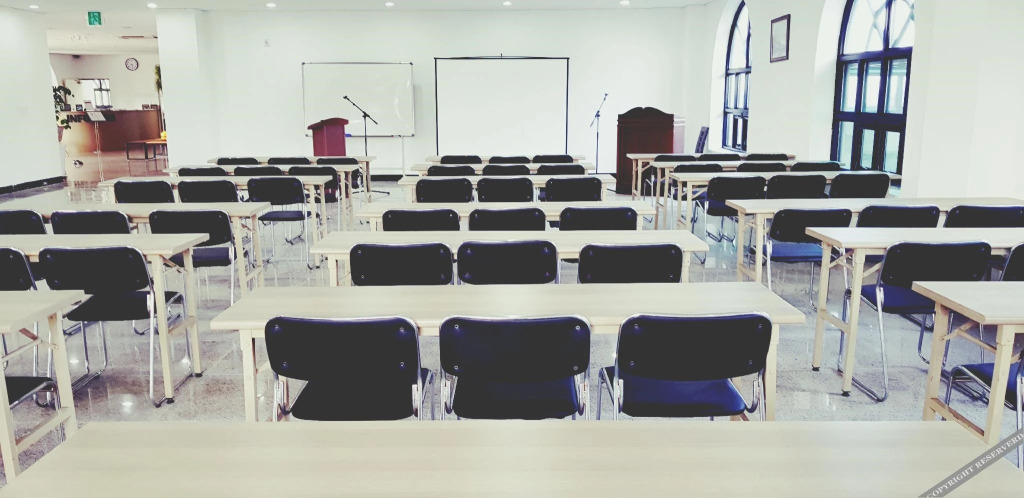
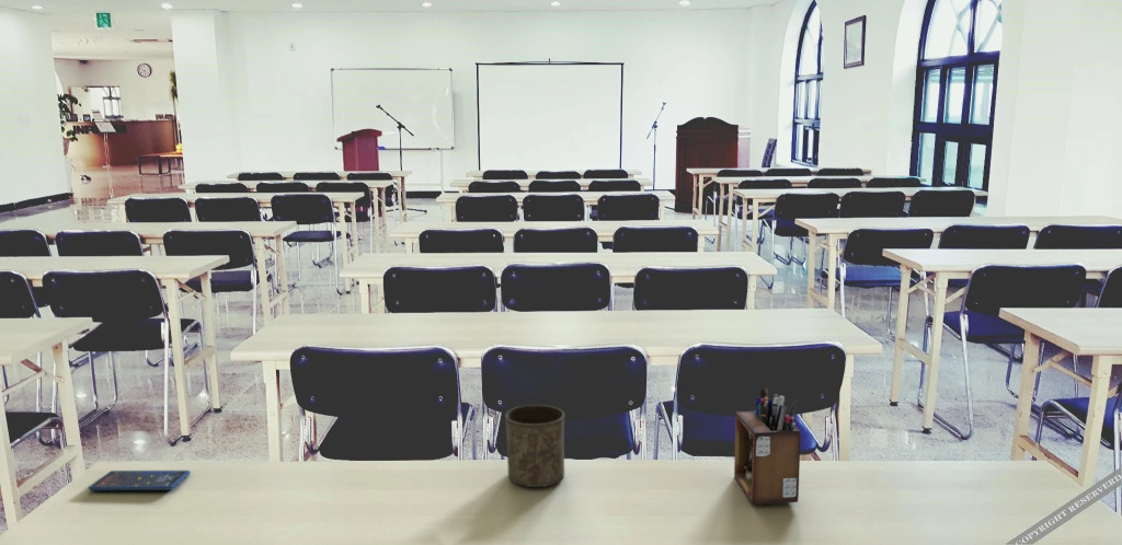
+ cup [504,404,565,488]
+ desk organizer [733,385,802,506]
+ smartphone [88,469,192,491]
